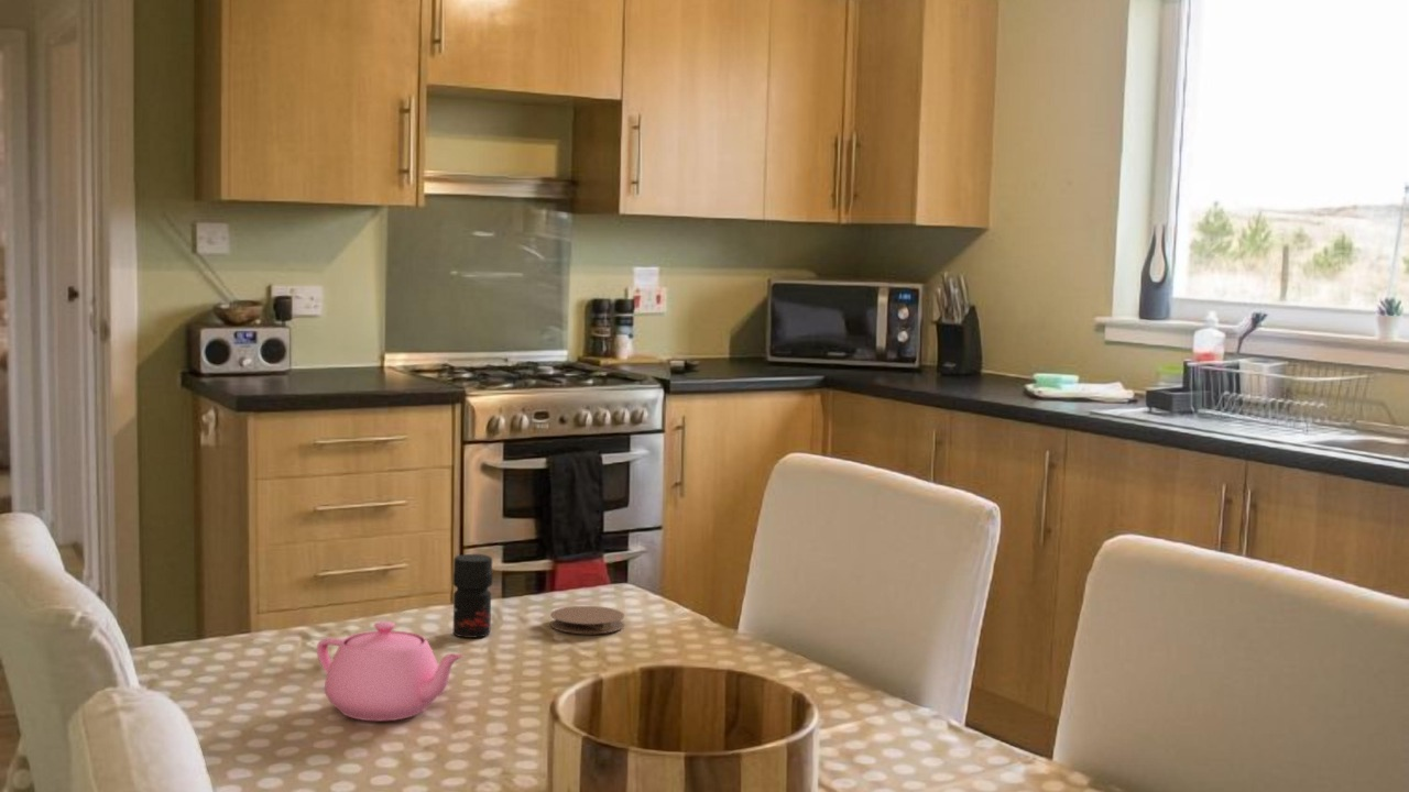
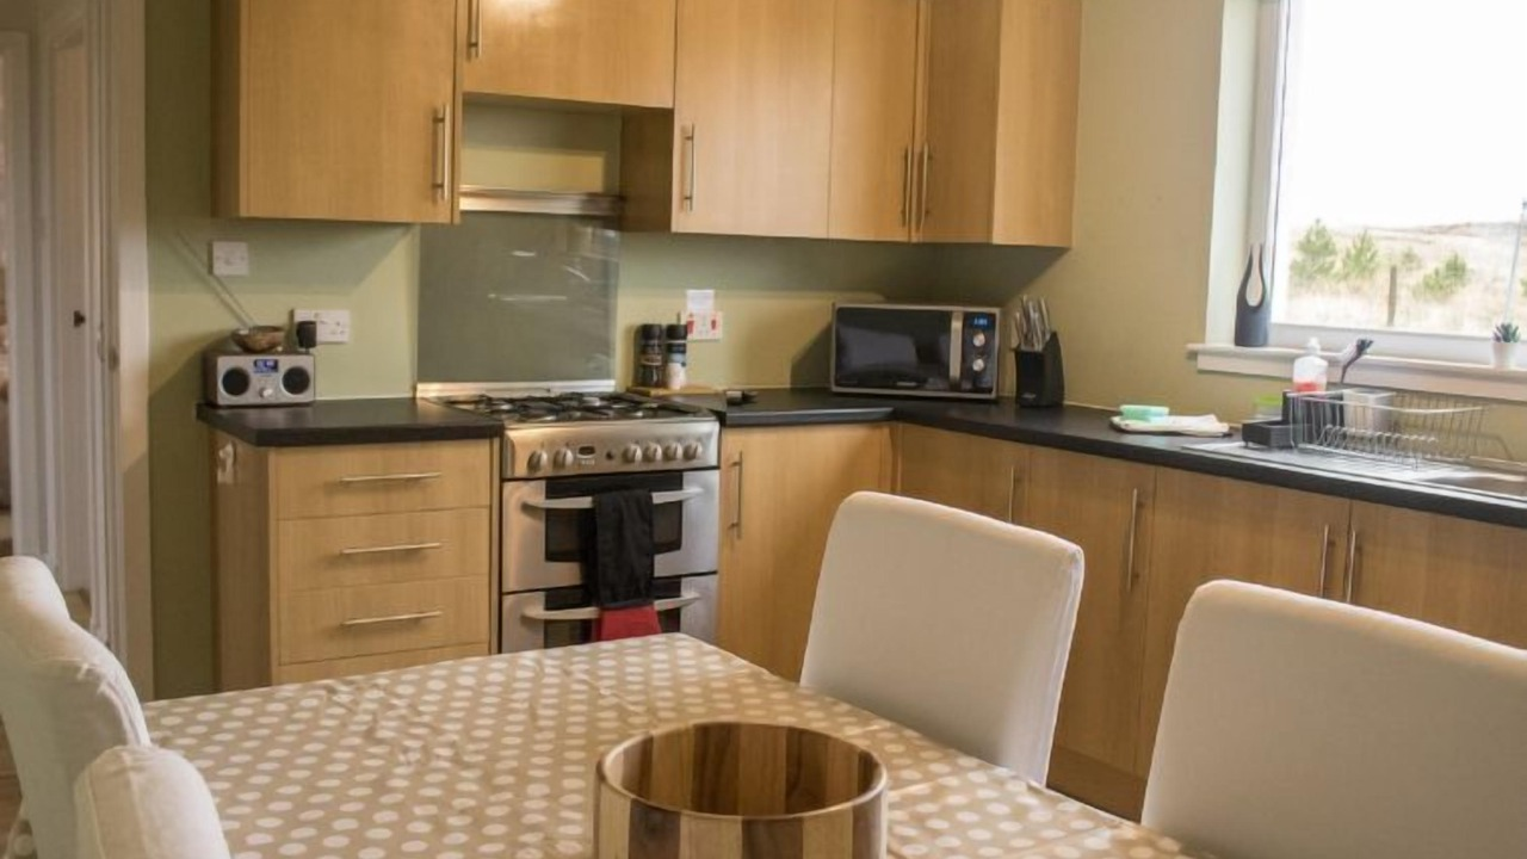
- teapot [316,620,465,722]
- jar [452,553,493,639]
- coaster [549,605,625,635]
